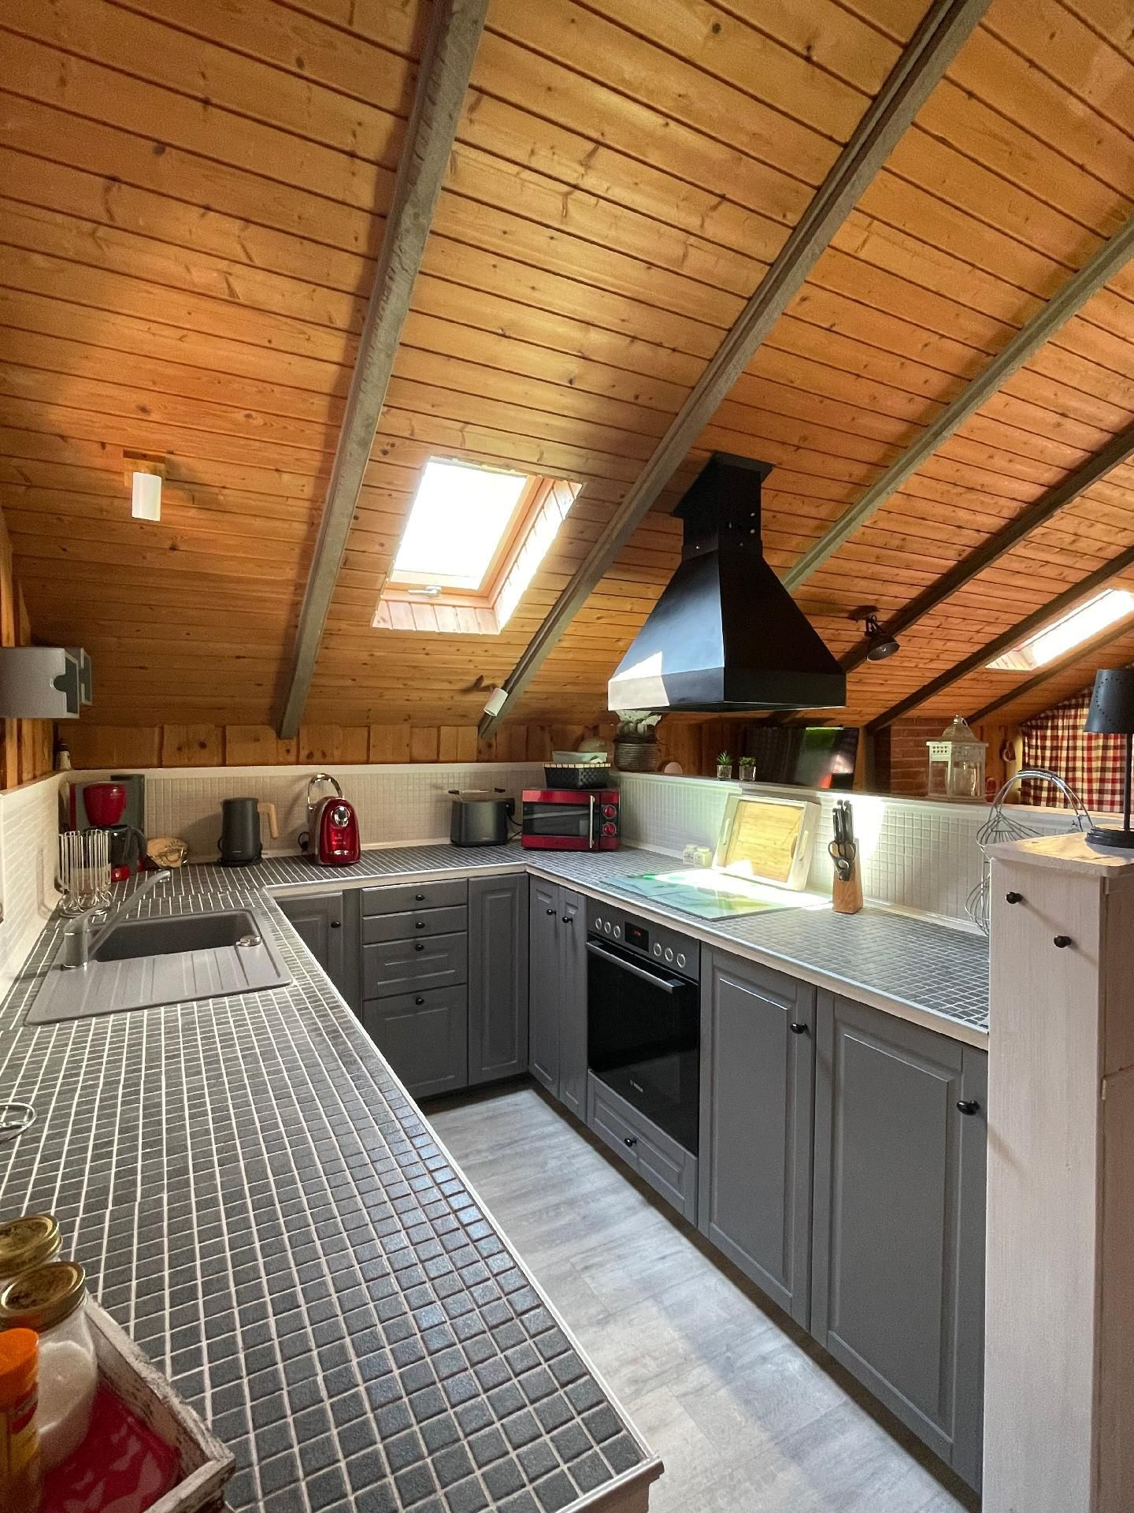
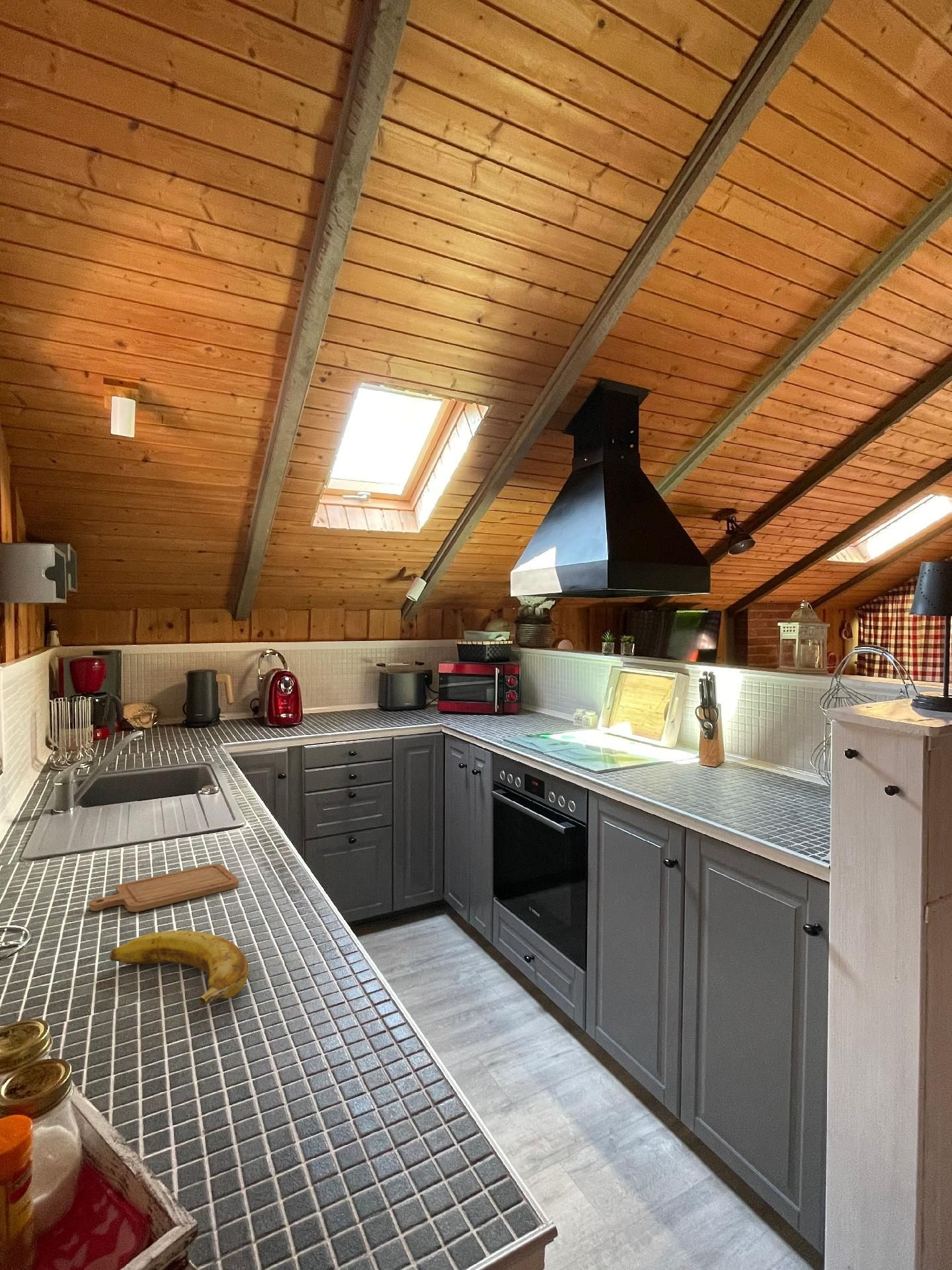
+ chopping board [89,863,239,913]
+ banana [109,930,249,1005]
